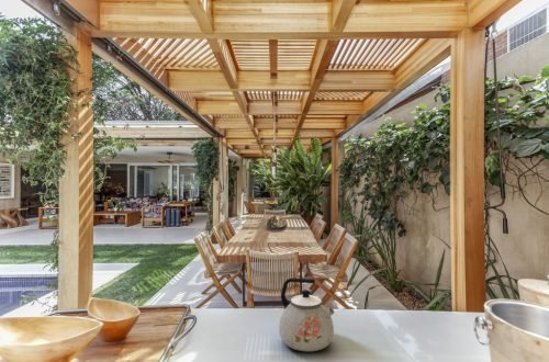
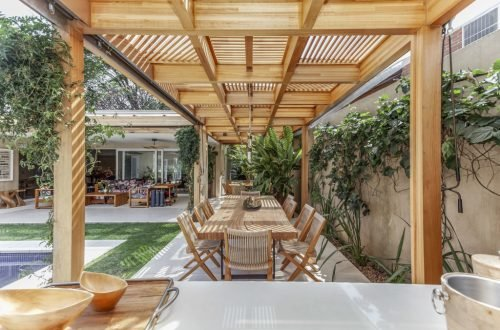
- kettle [278,276,335,352]
